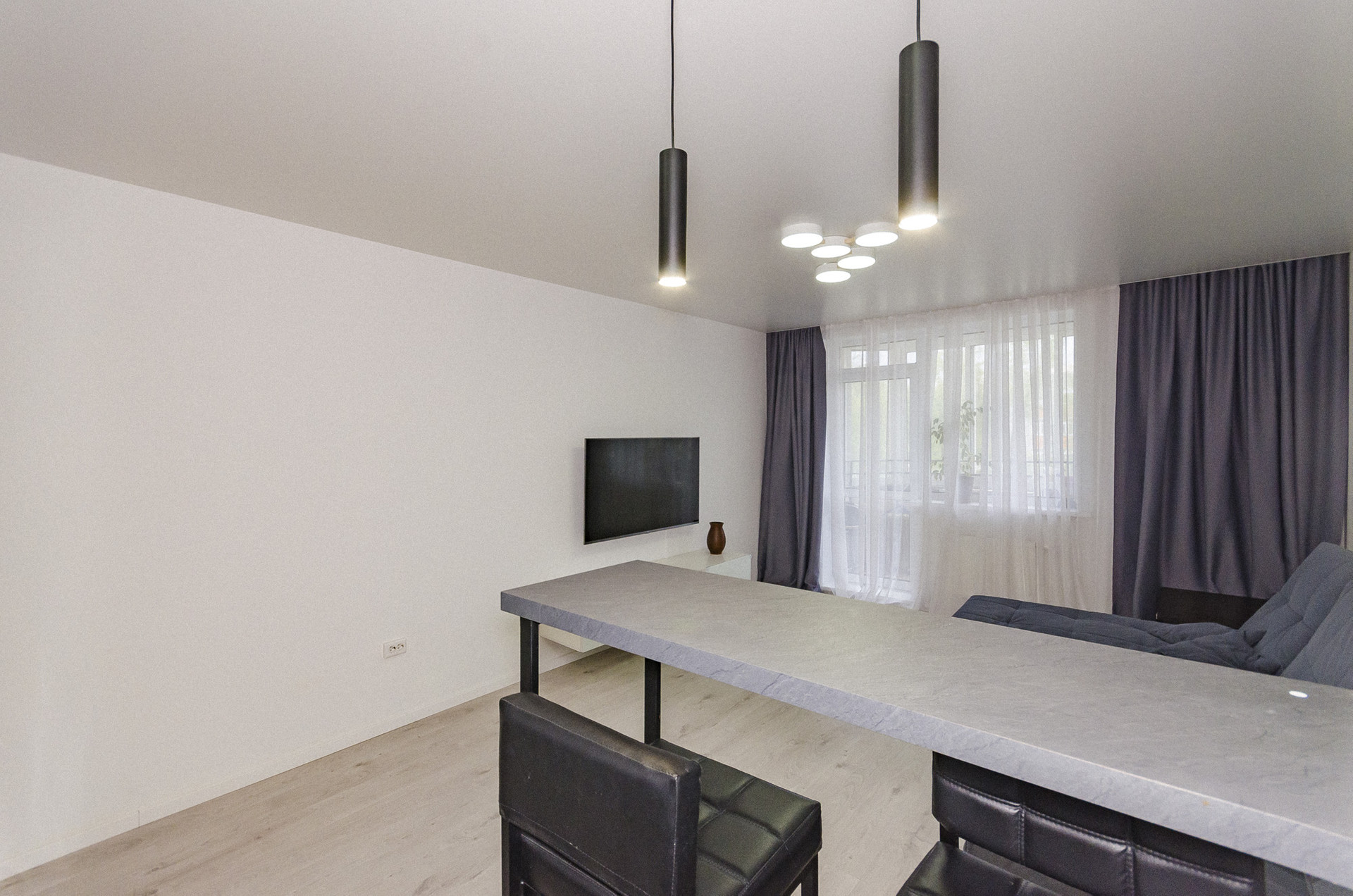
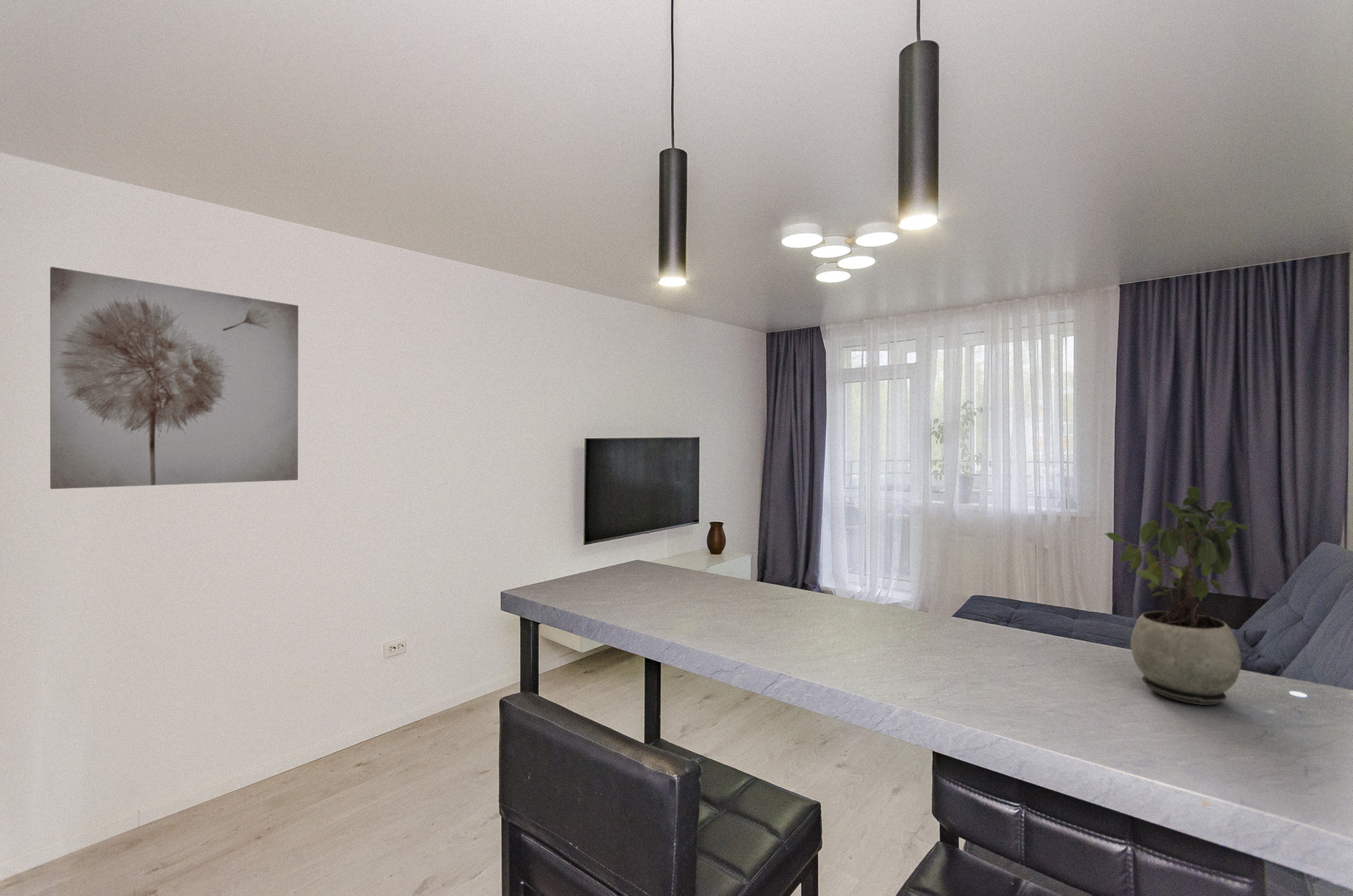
+ wall art [49,266,299,490]
+ potted plant [1104,486,1250,706]
